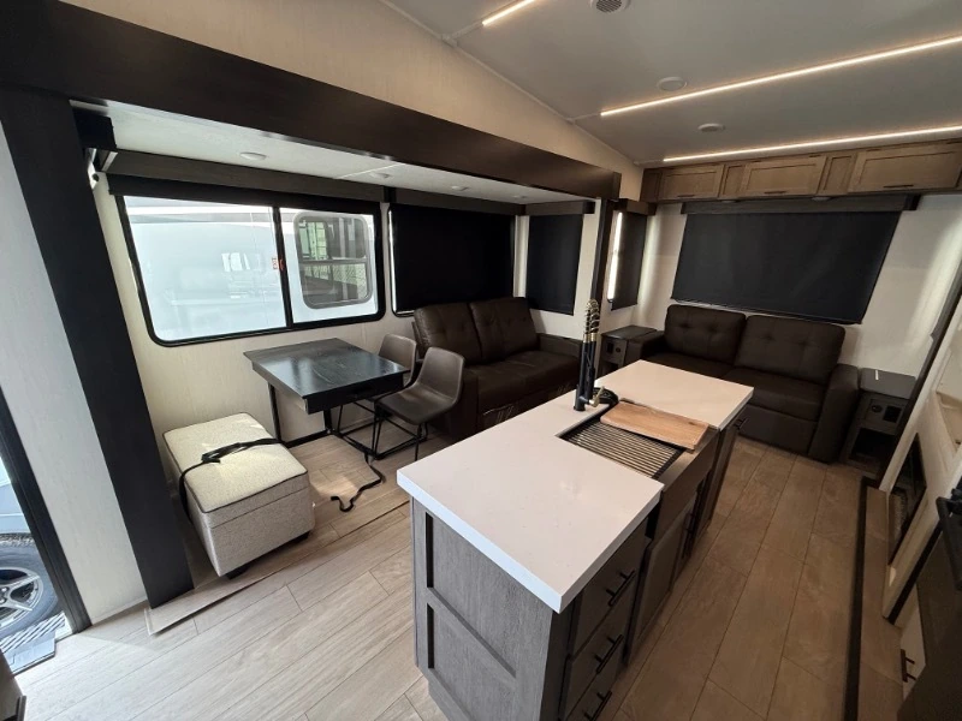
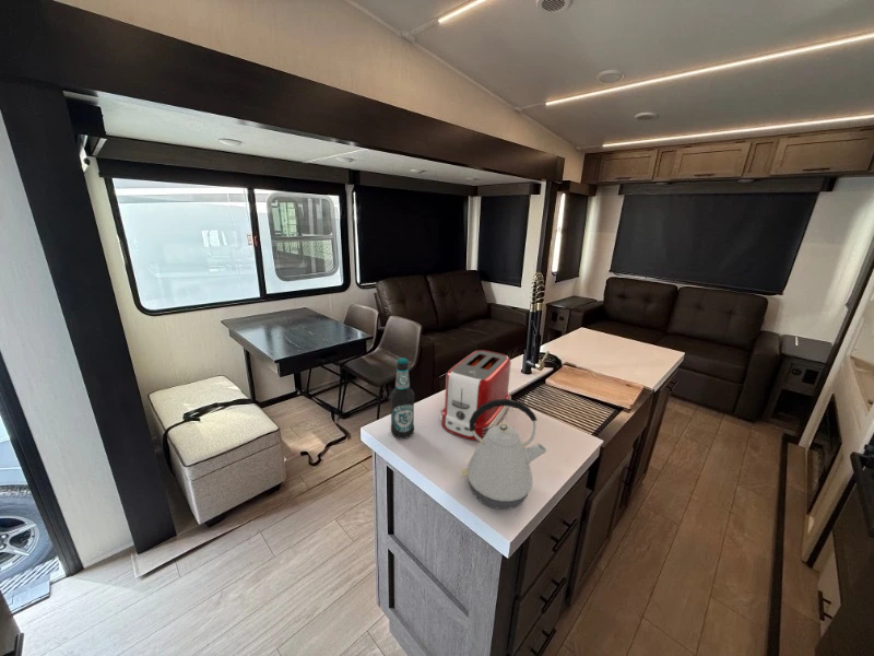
+ kettle [460,399,547,511]
+ bottle [389,356,415,440]
+ toaster [439,349,512,442]
